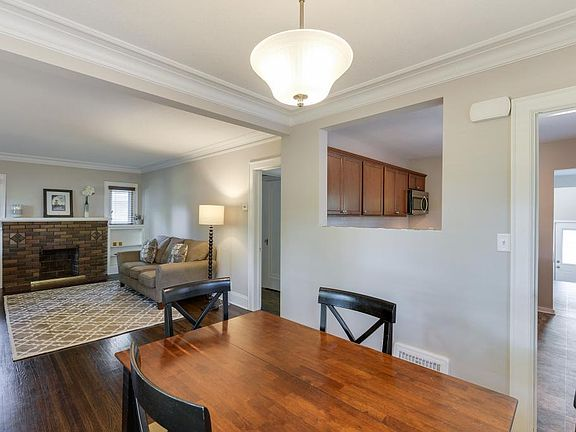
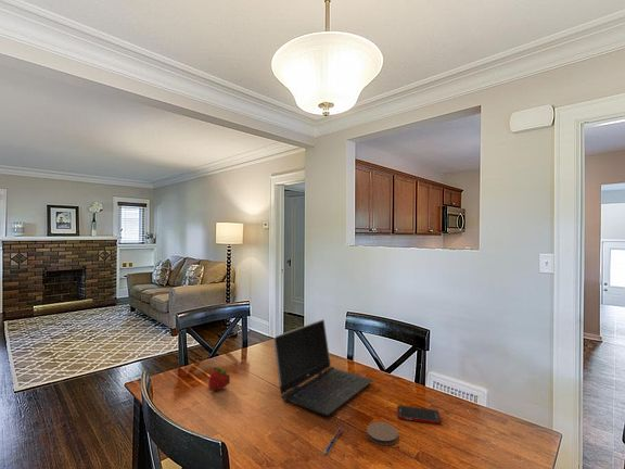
+ coaster [366,421,399,446]
+ pen [322,426,344,455]
+ fruit [207,366,231,392]
+ laptop computer [272,318,373,417]
+ cell phone [396,405,442,426]
